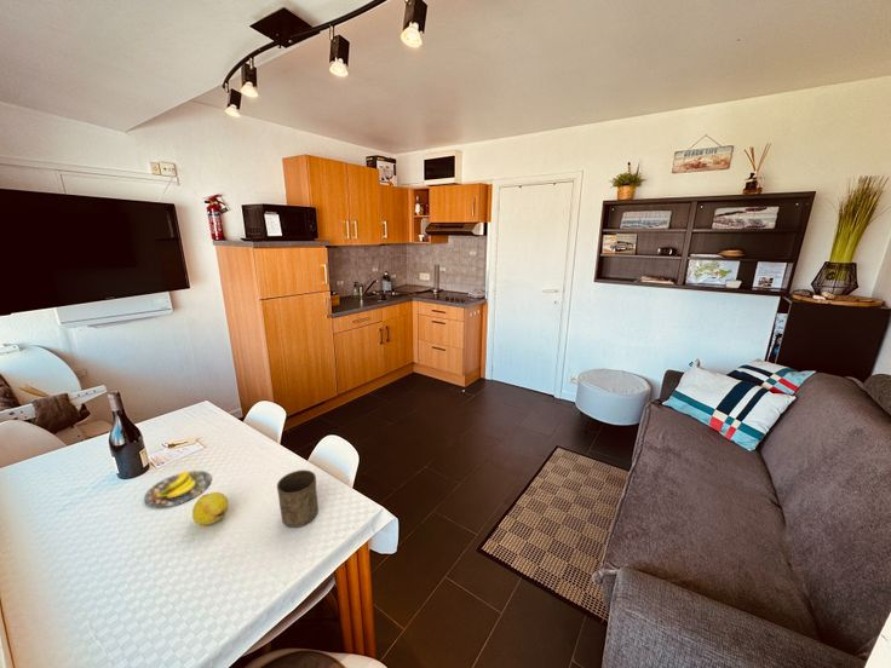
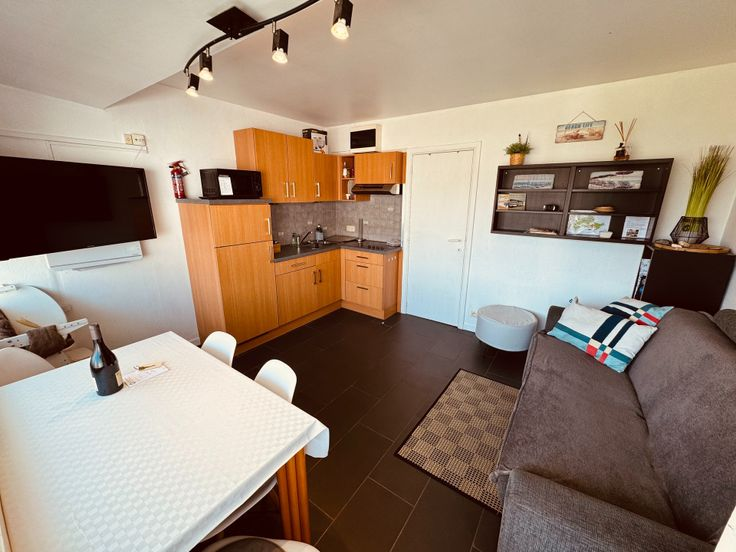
- banana [143,470,213,508]
- fruit [191,491,229,526]
- cup [276,468,320,529]
